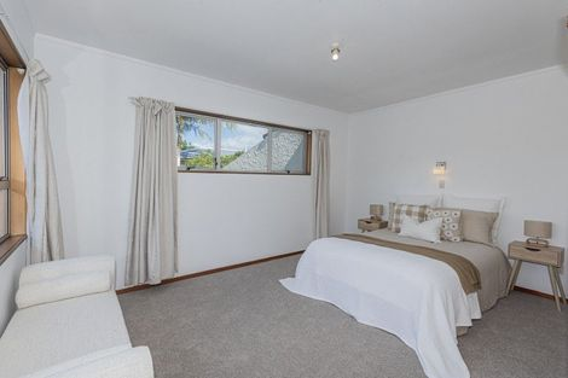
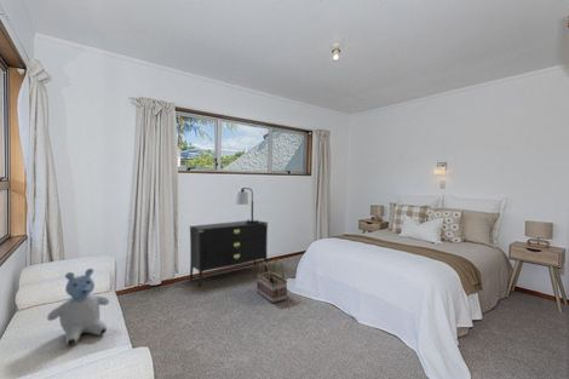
+ basket [255,258,288,304]
+ dresser [189,219,269,288]
+ lamp [235,186,259,223]
+ stuffed bear [46,268,110,346]
